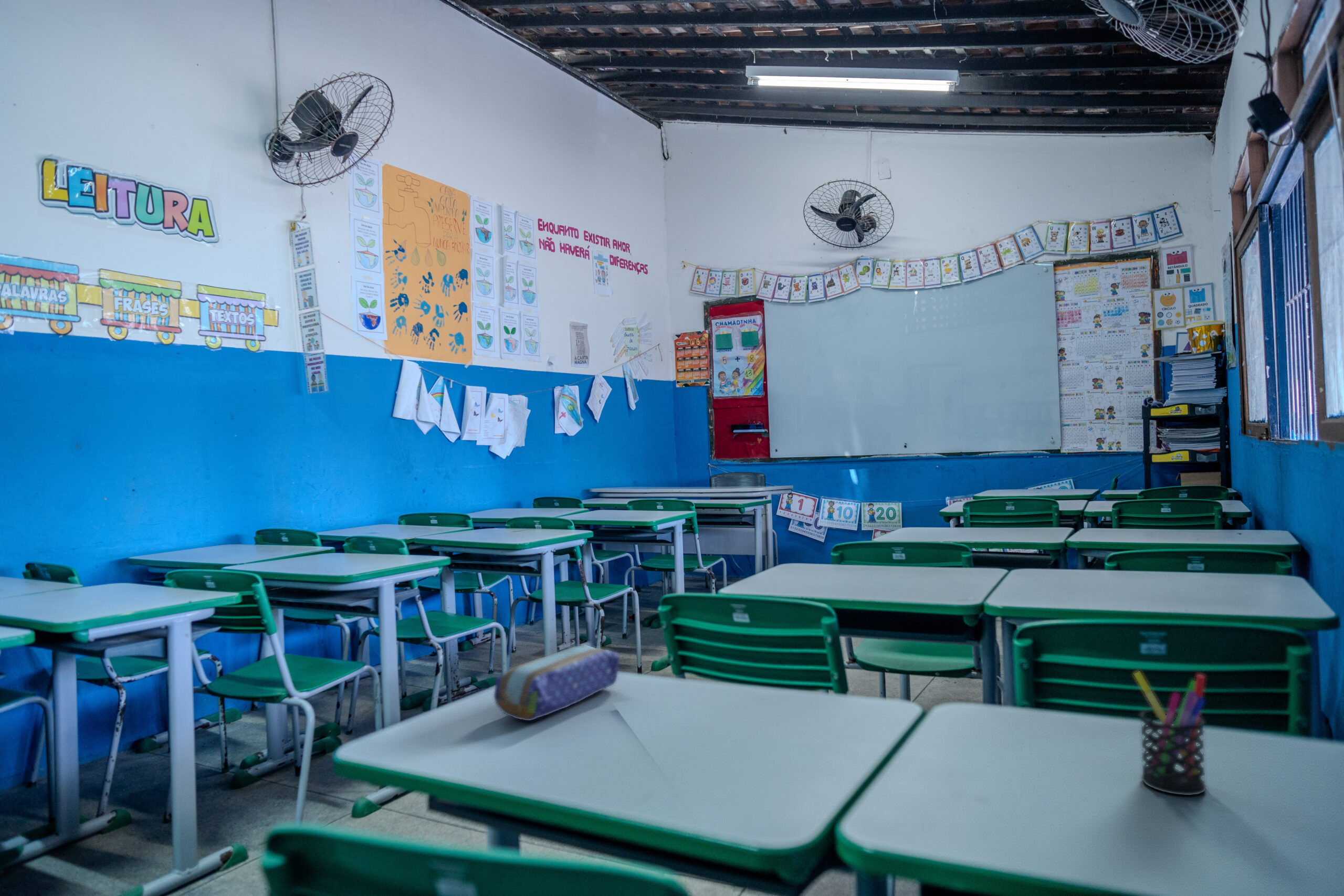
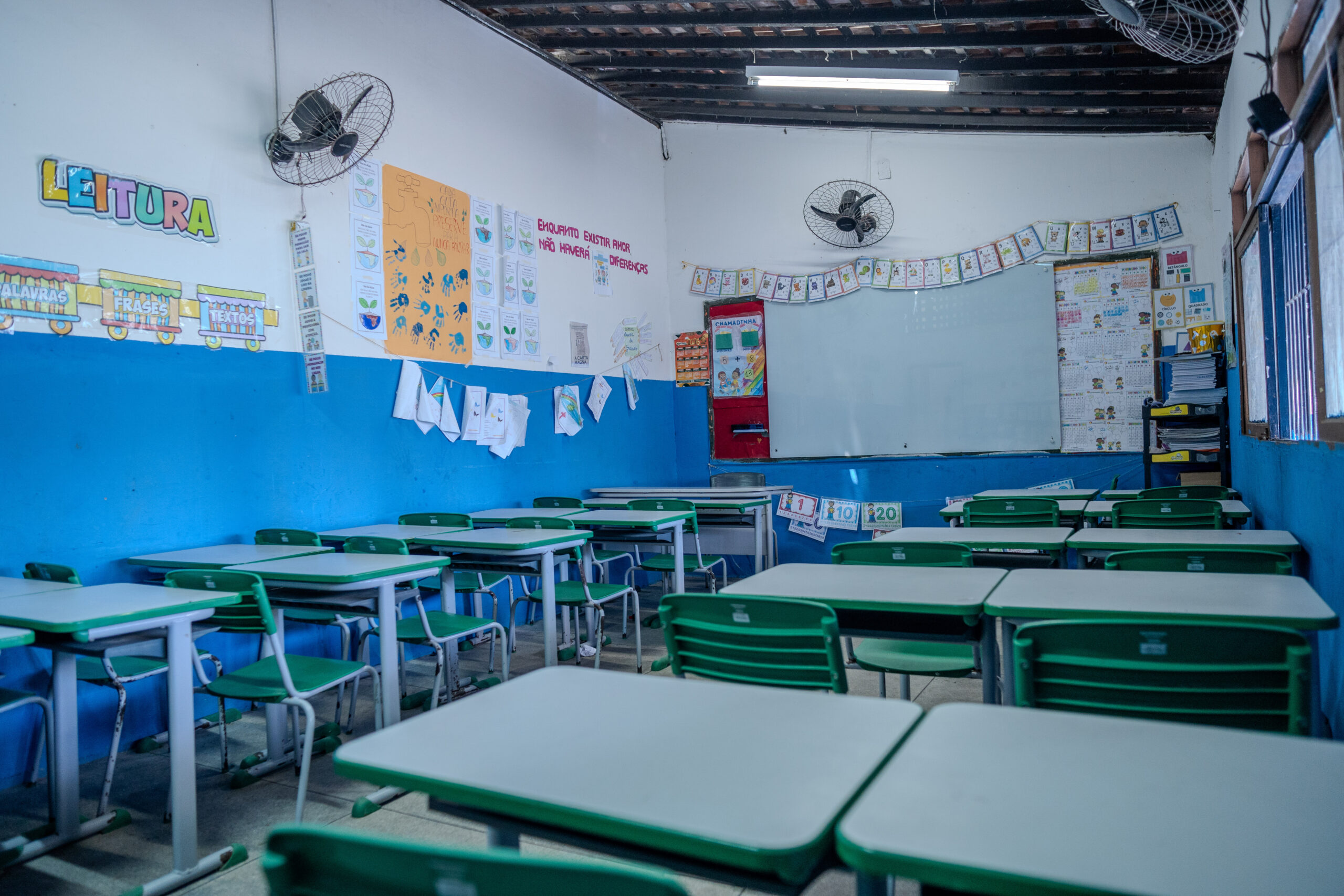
- pen holder [1133,671,1207,796]
- pencil case [493,645,619,721]
